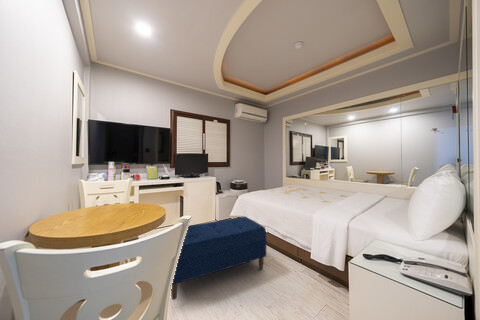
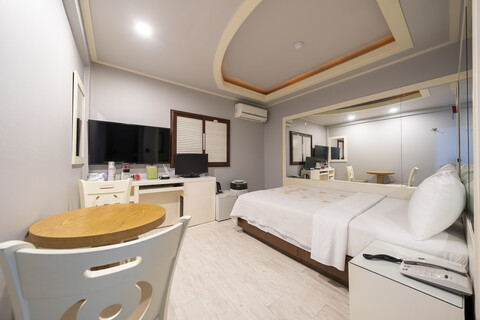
- bench [170,216,267,301]
